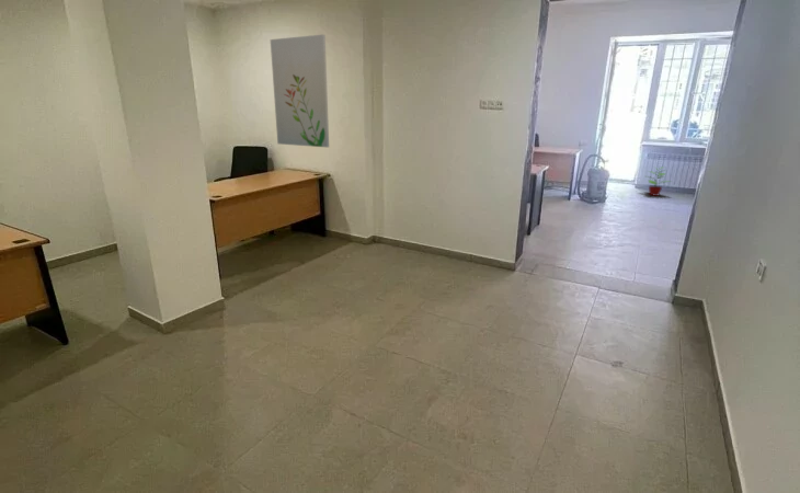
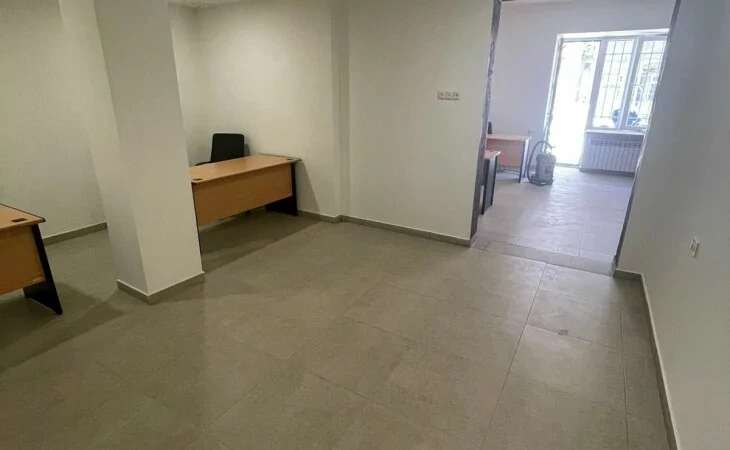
- potted plant [645,165,674,197]
- wall art [270,34,330,148]
